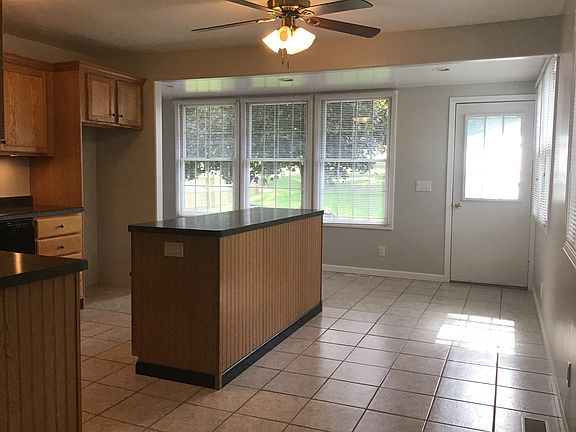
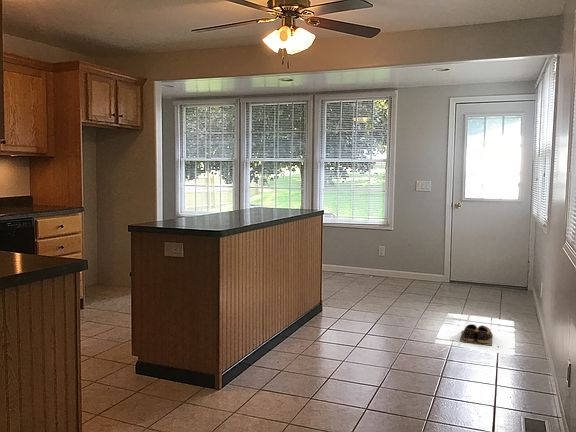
+ shoes [459,323,494,346]
